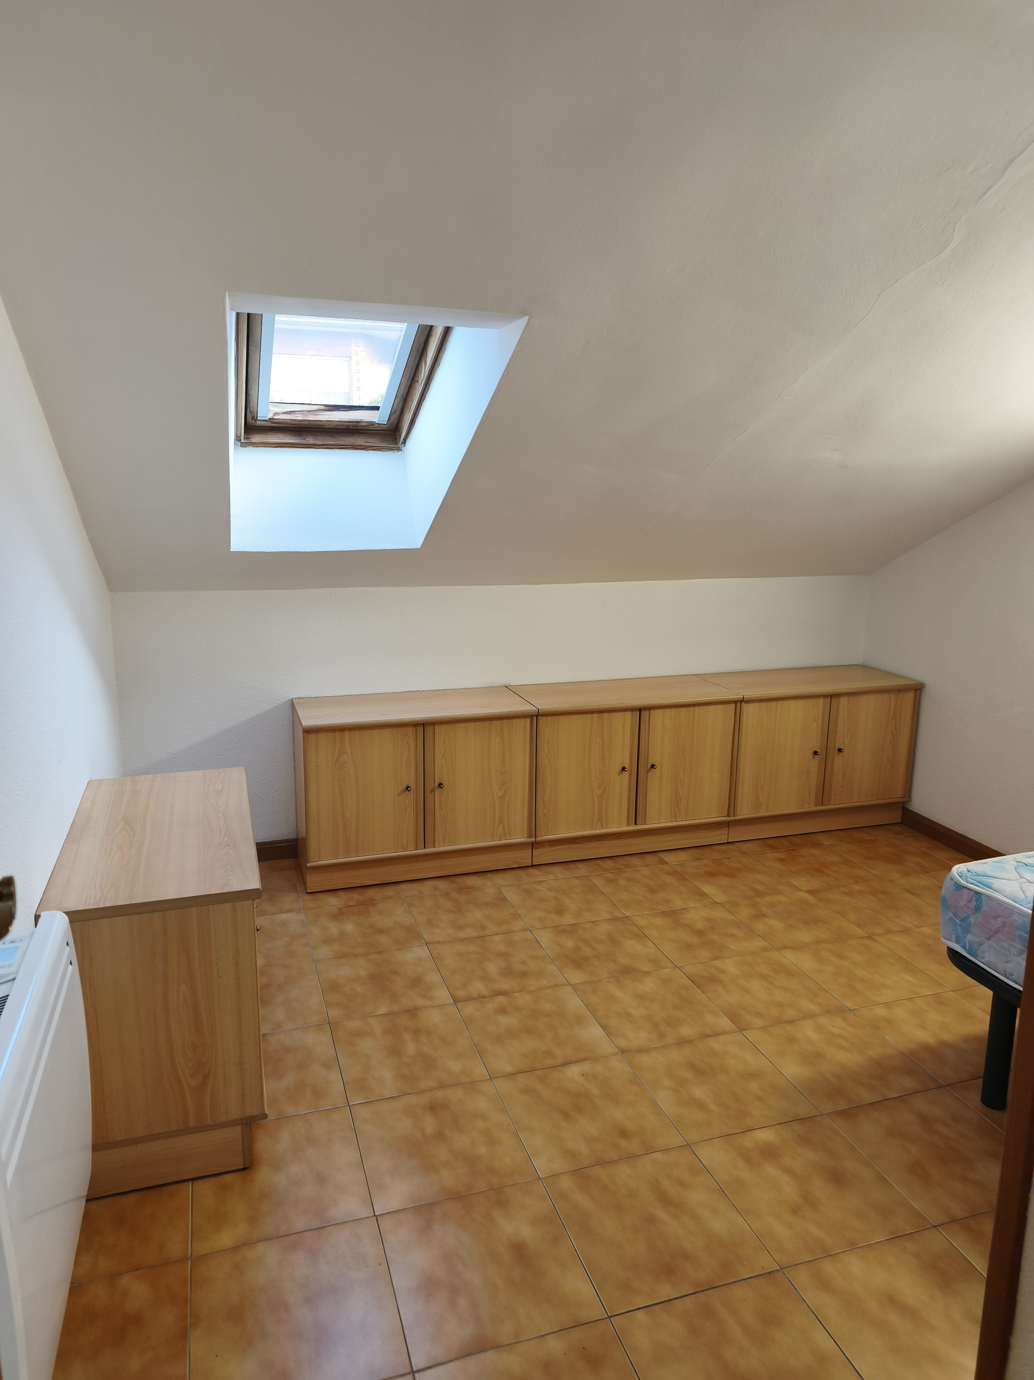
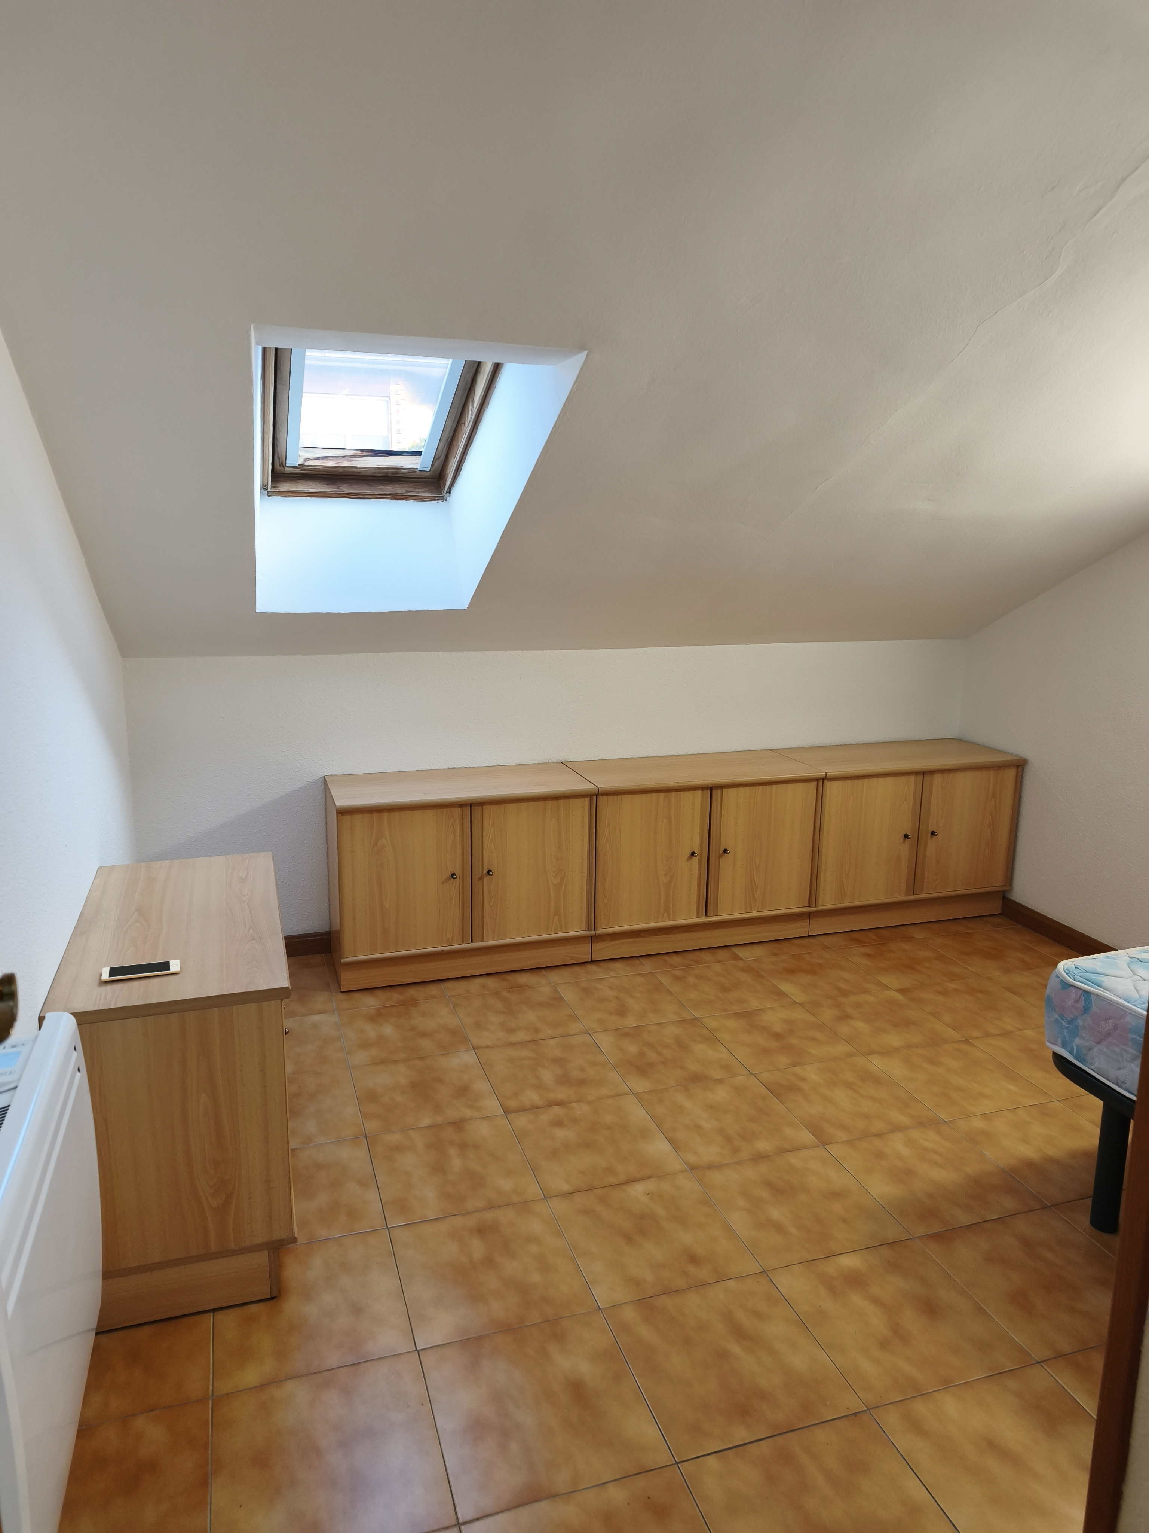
+ cell phone [101,960,181,981]
